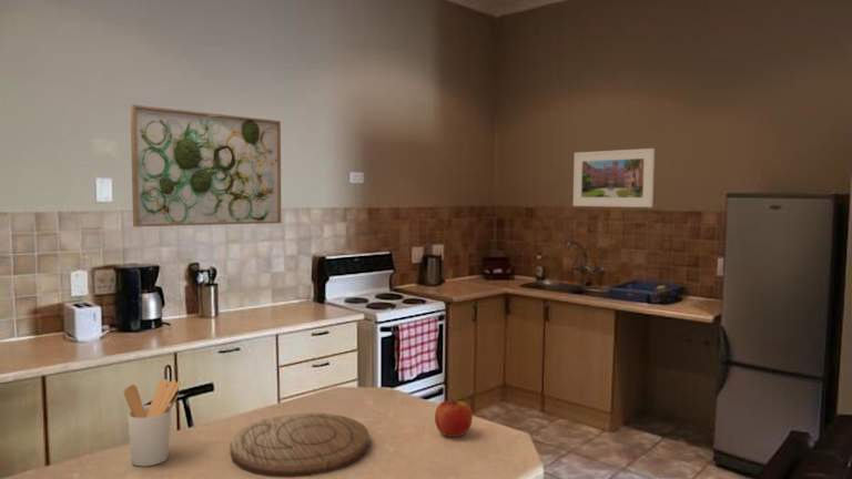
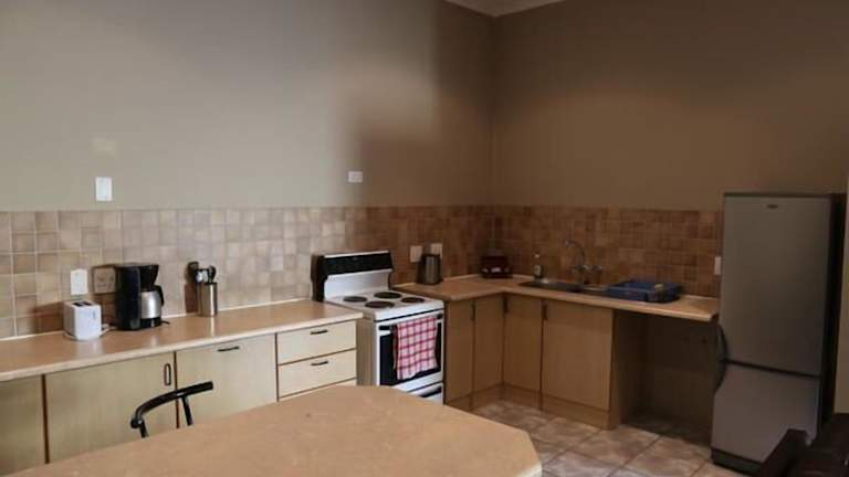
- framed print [572,147,656,208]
- fruit [434,398,474,438]
- wall art [130,103,283,227]
- cutting board [230,411,371,478]
- utensil holder [123,378,182,467]
